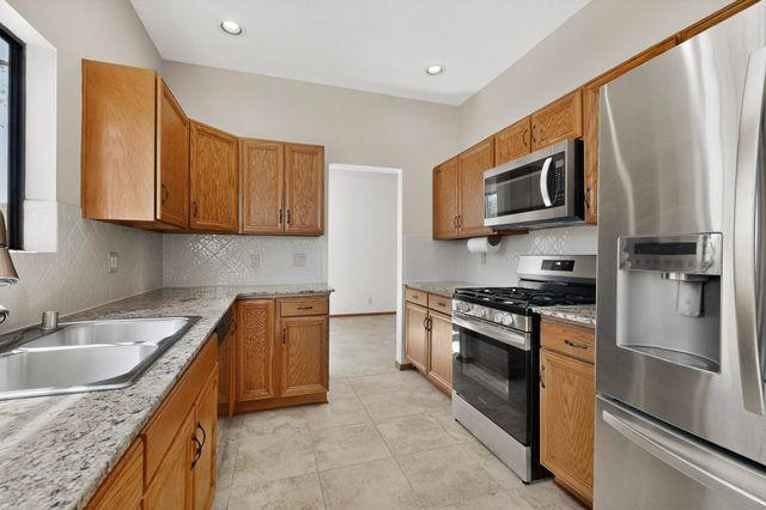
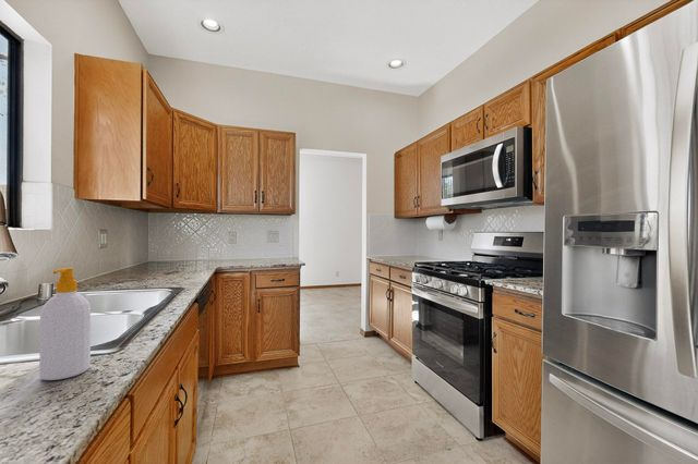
+ soap bottle [38,267,92,381]
